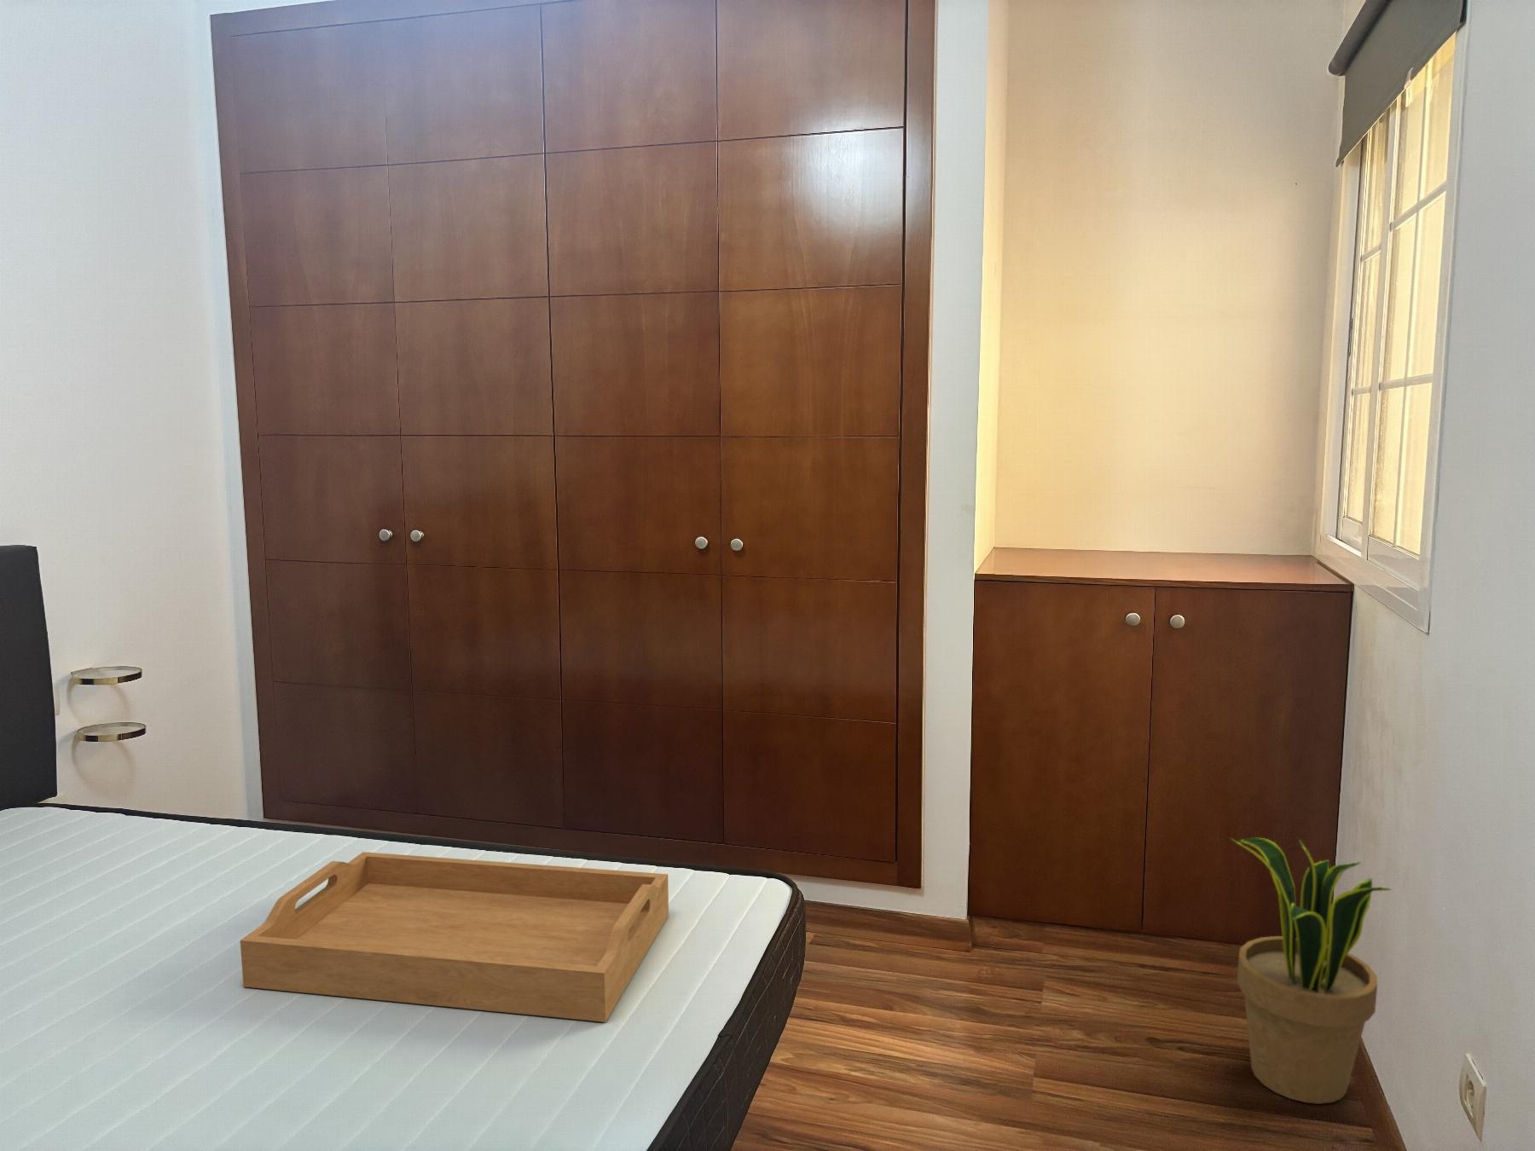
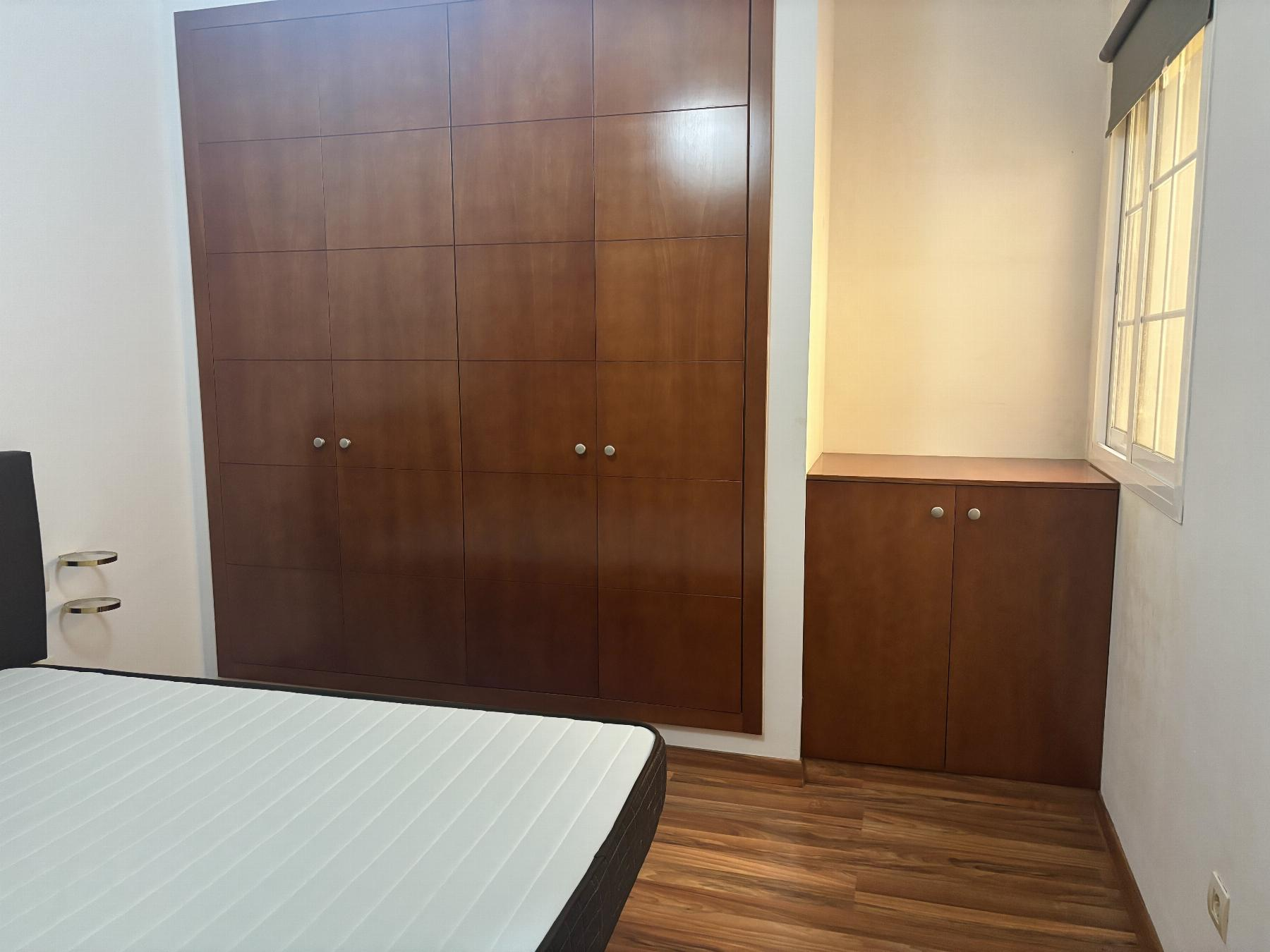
- serving tray [239,851,670,1023]
- potted plant [1228,837,1394,1105]
